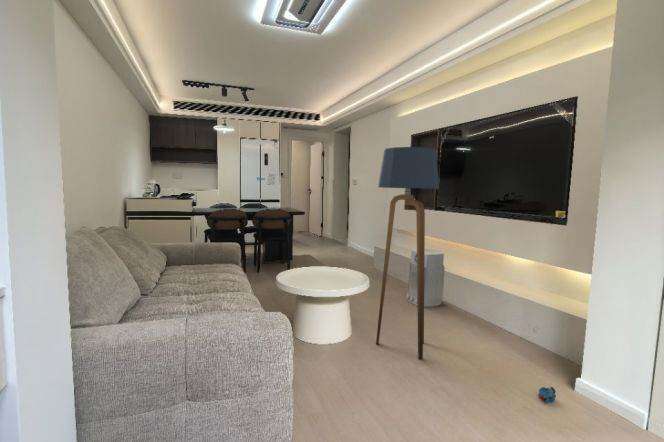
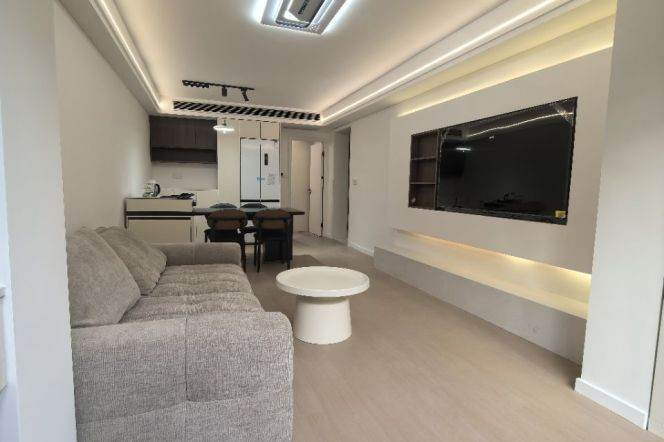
- air purifier [405,248,446,308]
- floor lamp [375,146,440,360]
- toy train [537,386,557,404]
